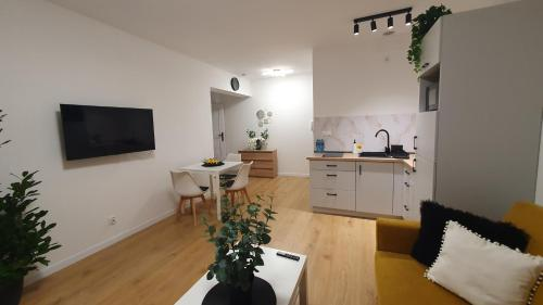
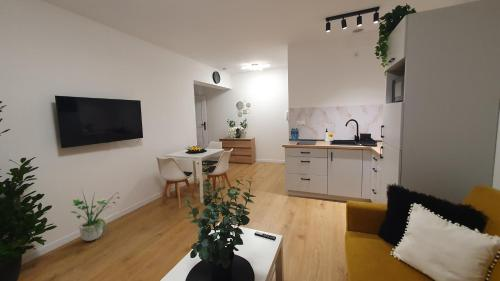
+ potted plant [70,190,120,242]
